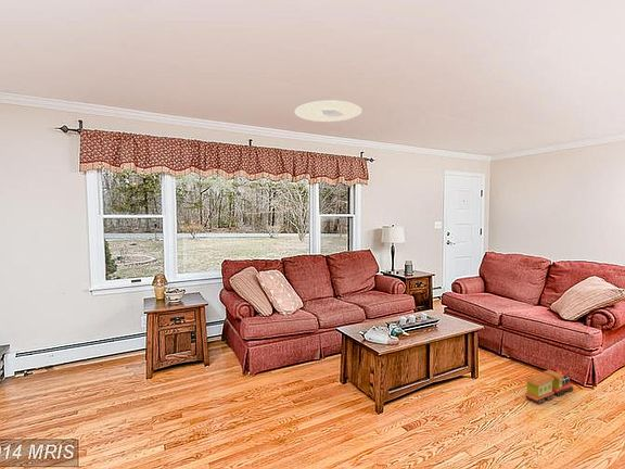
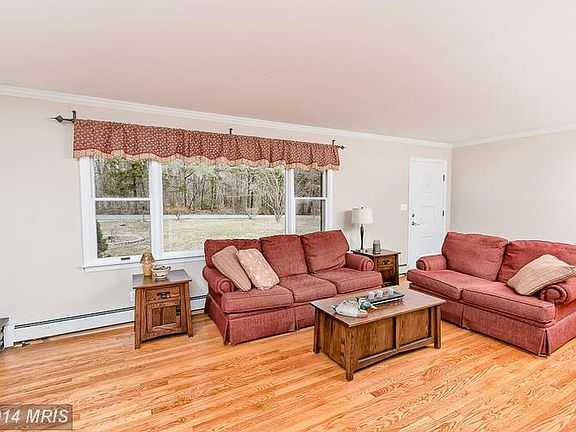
- toy train [524,367,574,405]
- ceiling light [294,100,363,123]
